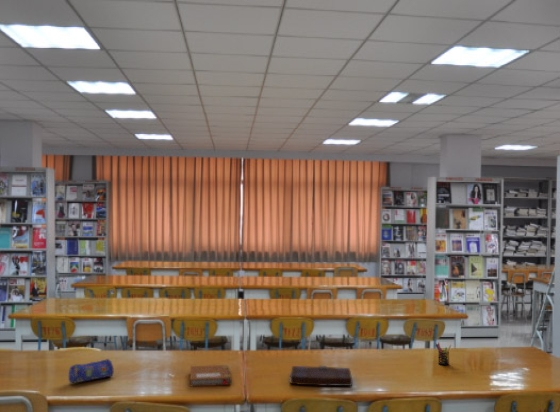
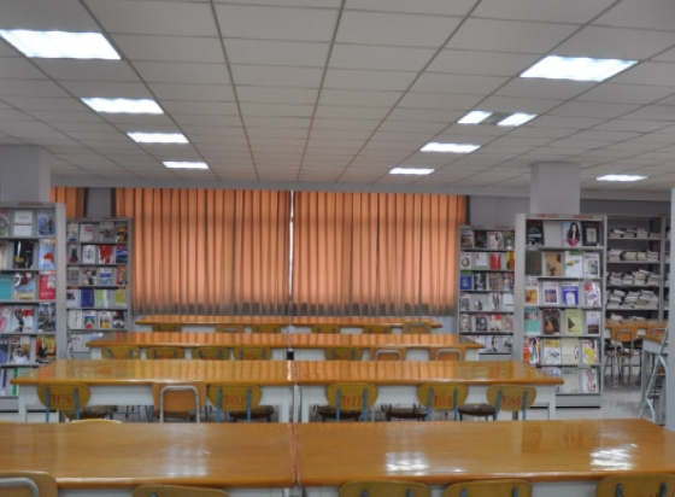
- pencil case [68,358,115,384]
- notebook [189,364,233,387]
- pen holder [434,341,452,366]
- book [288,365,354,387]
